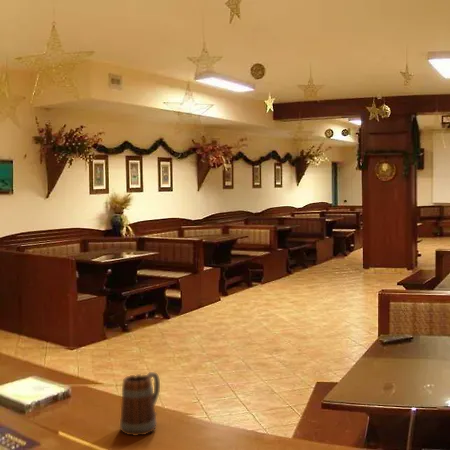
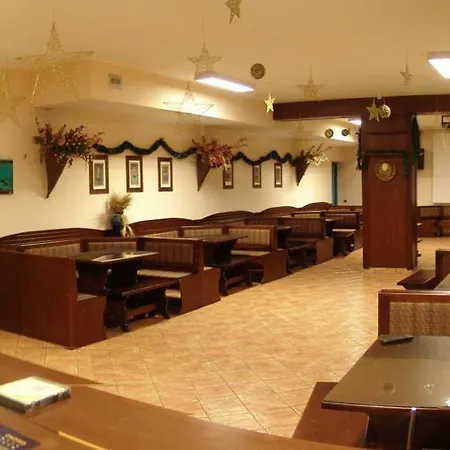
- beer mug [119,371,161,437]
